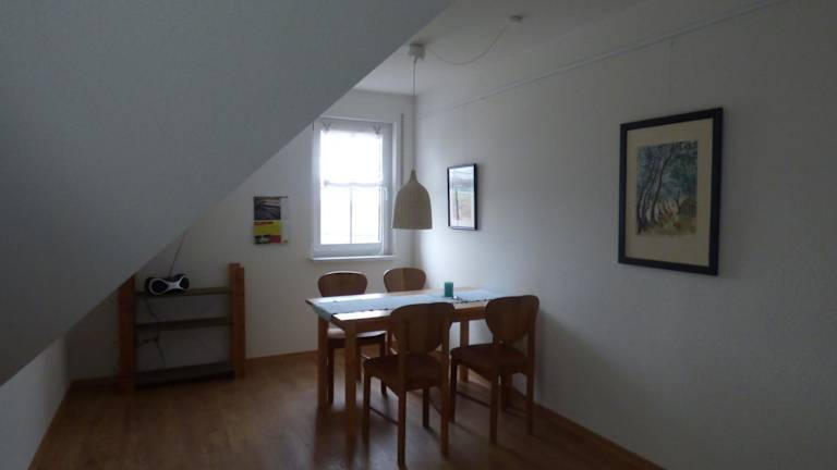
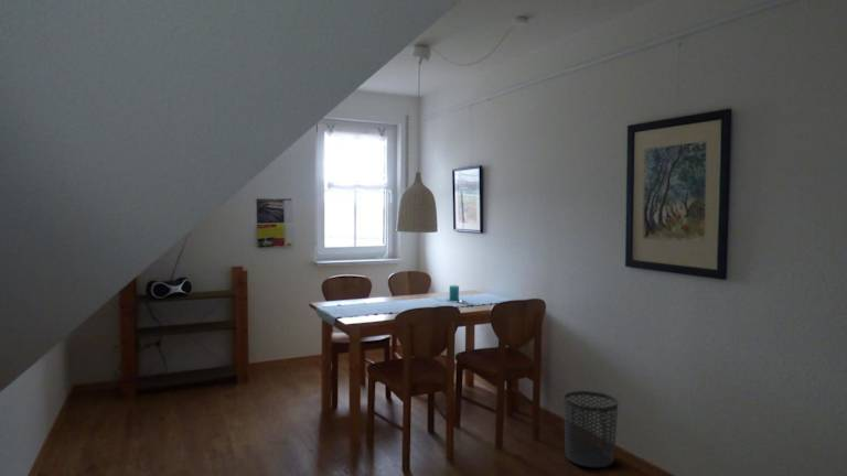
+ waste bin [562,390,619,468]
